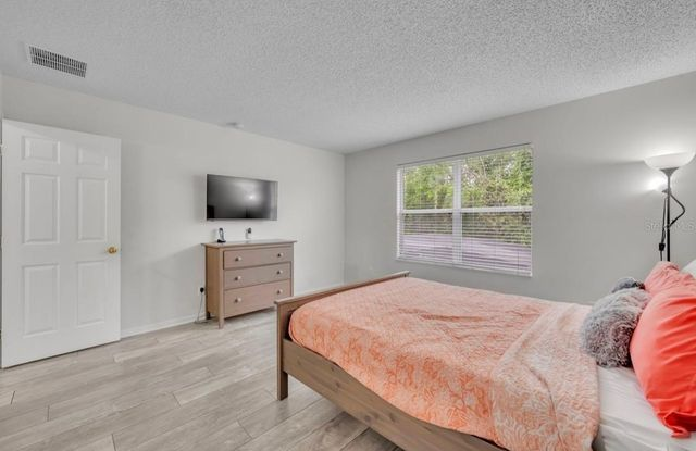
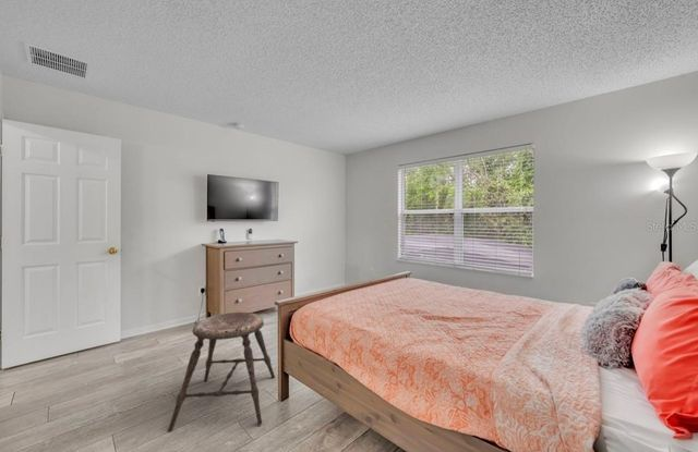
+ stool [167,311,276,432]
